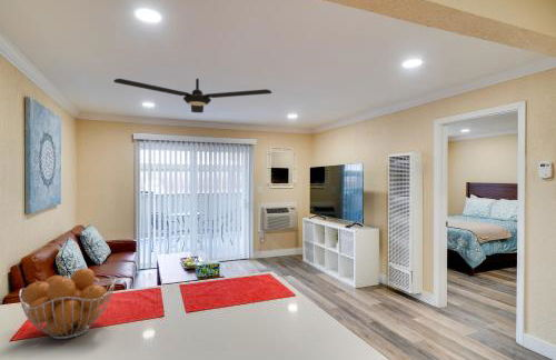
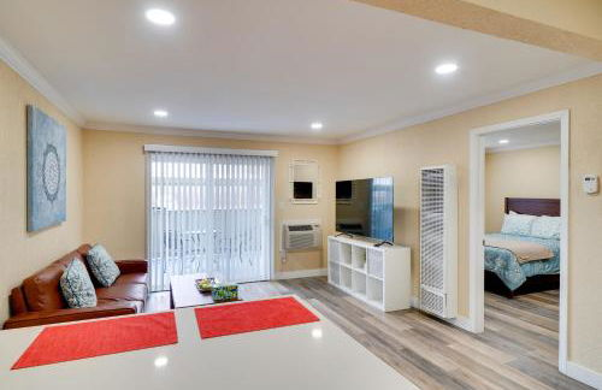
- ceiling fan [112,78,272,113]
- fruit basket [18,267,117,340]
